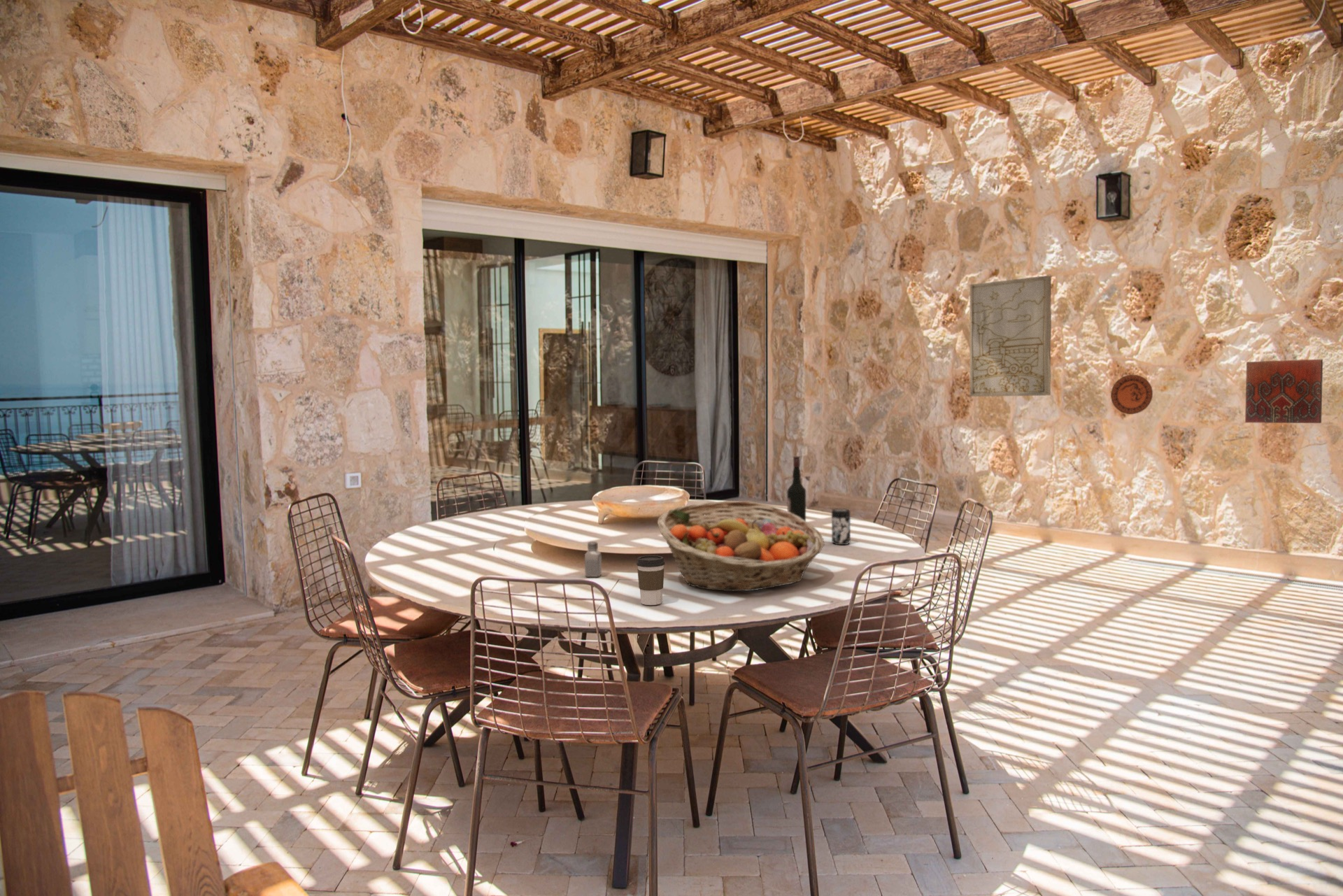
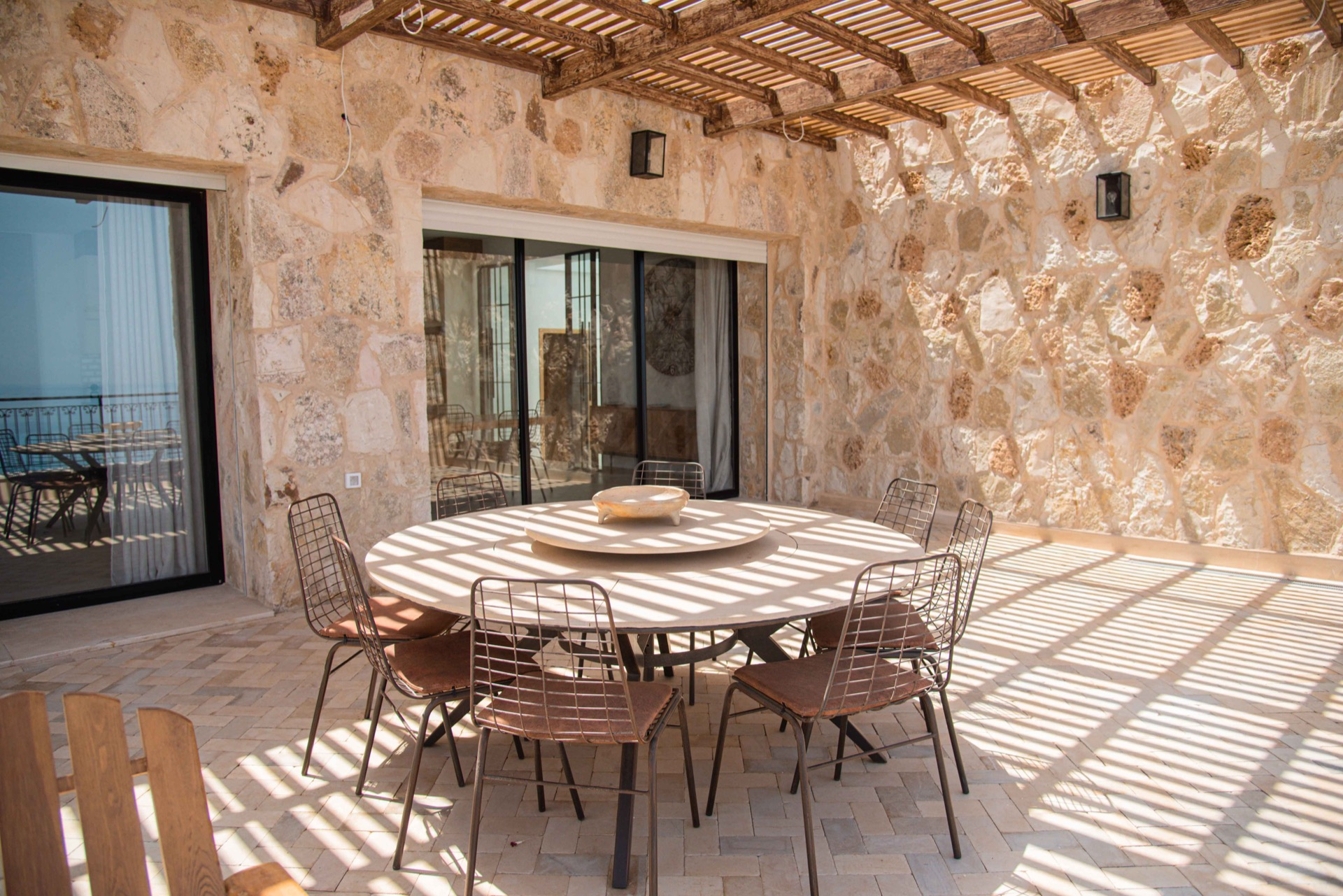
- wine bottle [786,455,806,521]
- coffee cup [636,555,665,606]
- decorative tile [1244,359,1323,424]
- decorative plate [1110,374,1153,415]
- beverage can [831,508,851,546]
- fruit basket [657,500,825,592]
- saltshaker [584,541,602,578]
- wall relief [969,275,1052,397]
